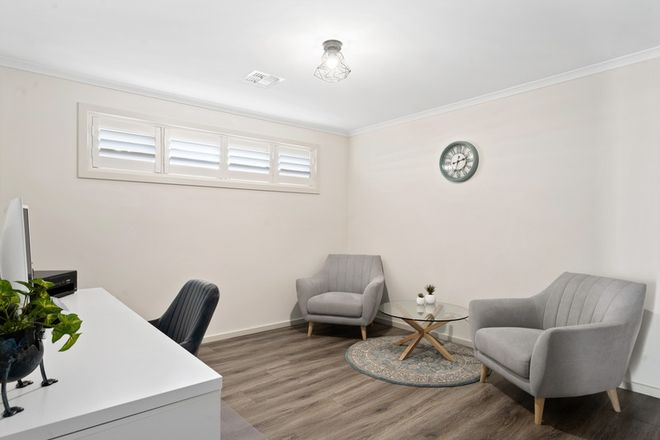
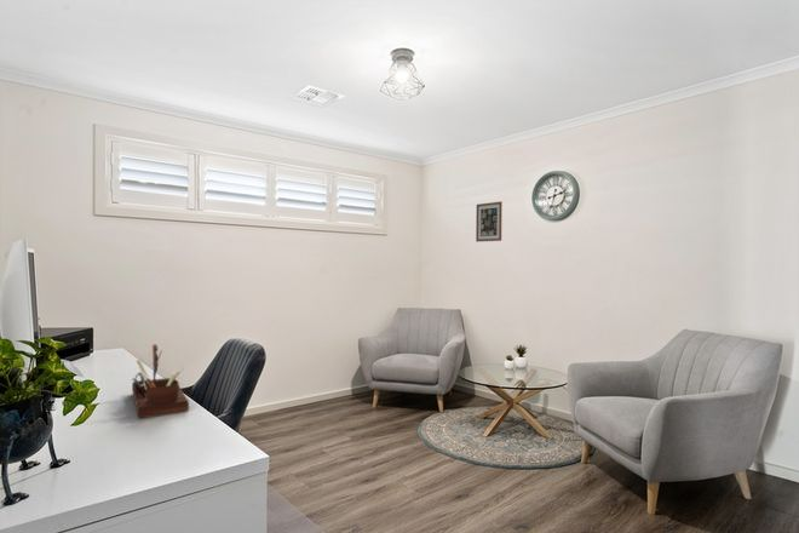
+ wall art [475,200,504,242]
+ desk organizer [131,343,190,420]
